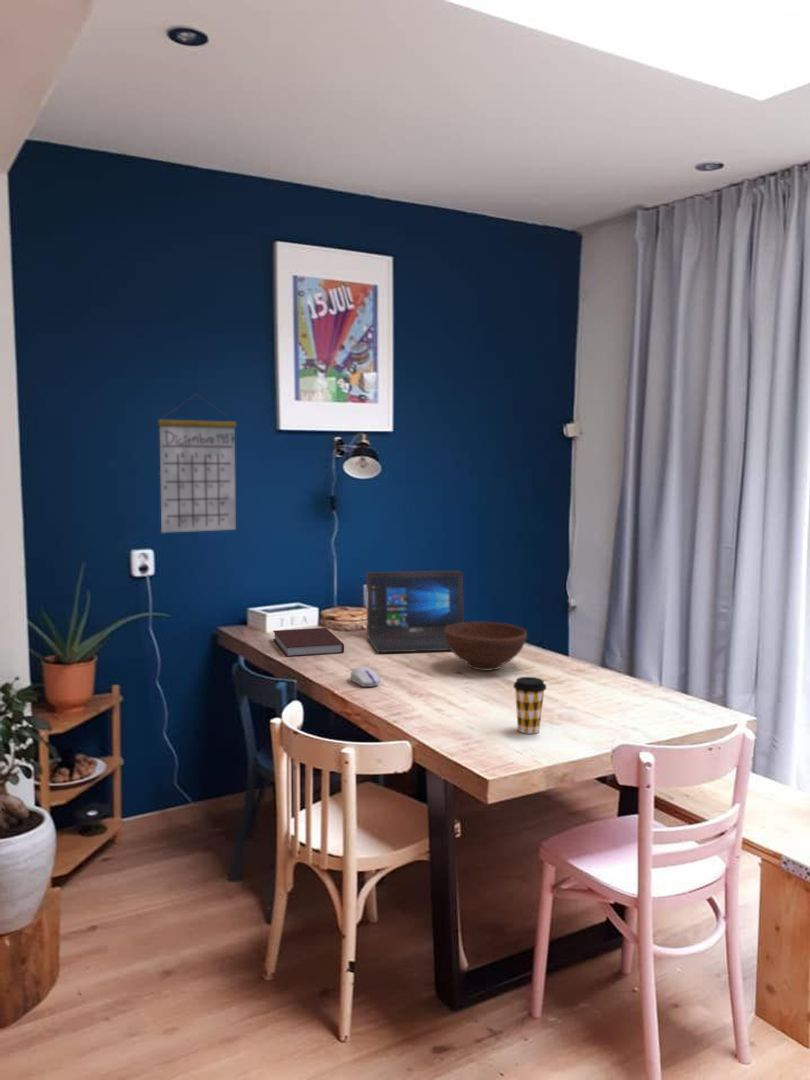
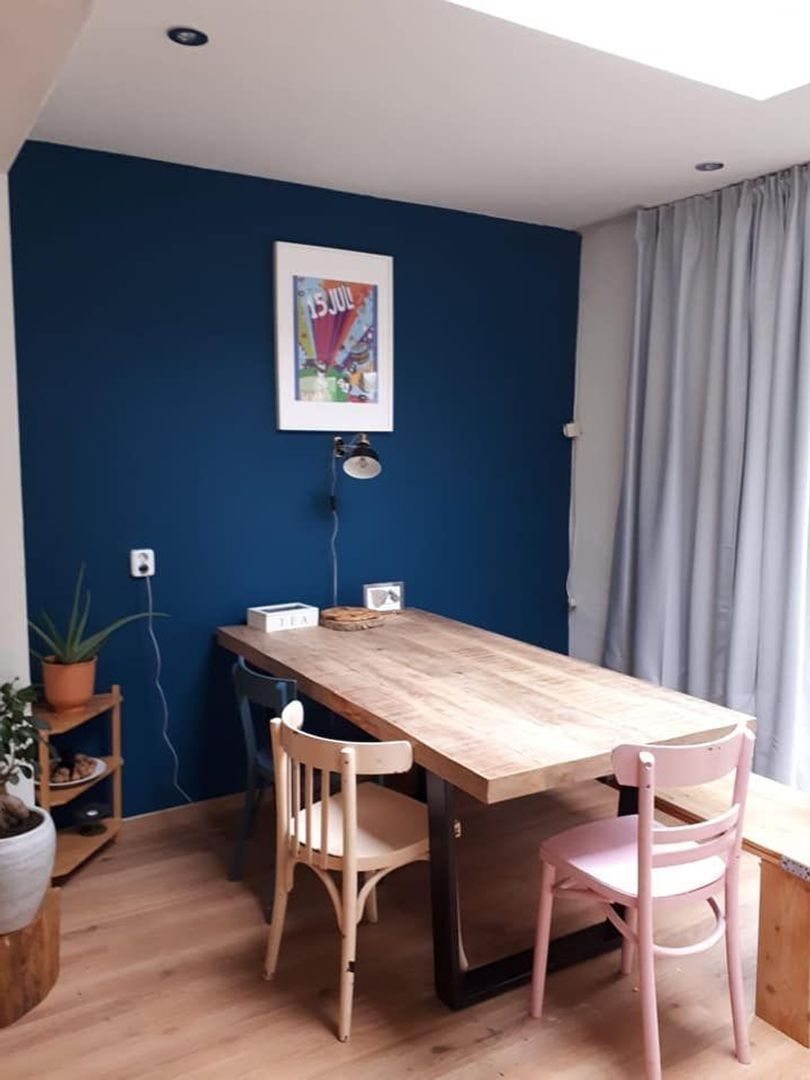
- laptop [365,570,465,653]
- coffee cup [512,676,547,735]
- calendar [157,394,237,534]
- bowl [444,621,528,672]
- computer mouse [349,666,382,688]
- notebook [272,627,345,658]
